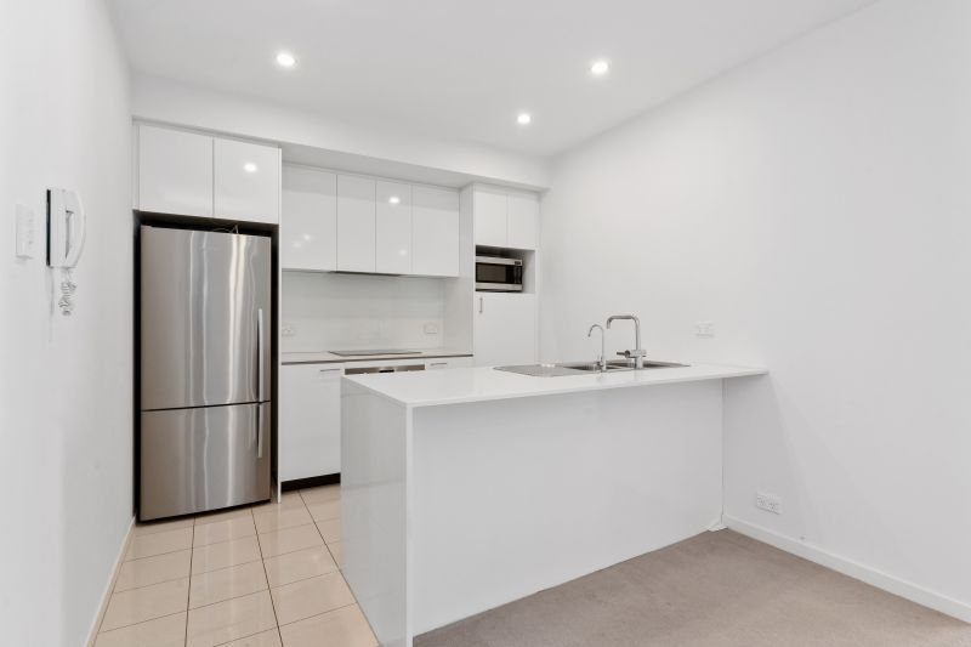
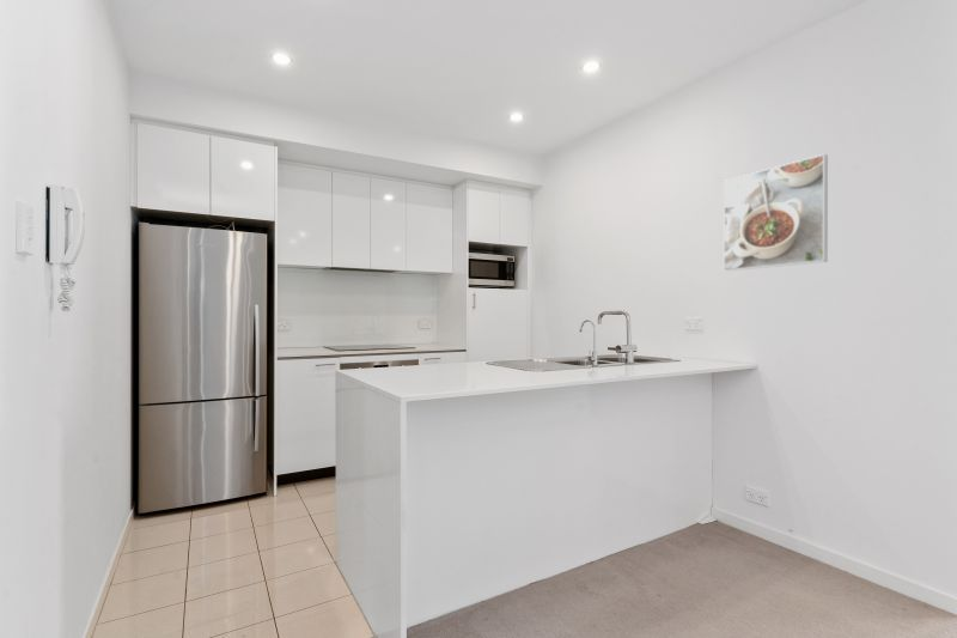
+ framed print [723,153,829,272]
